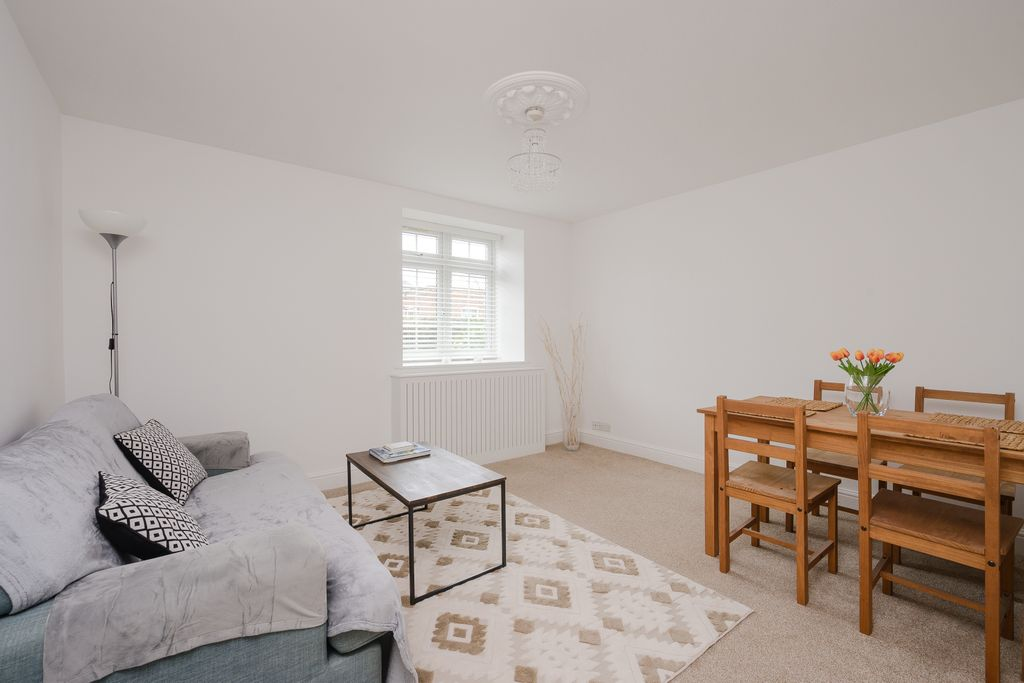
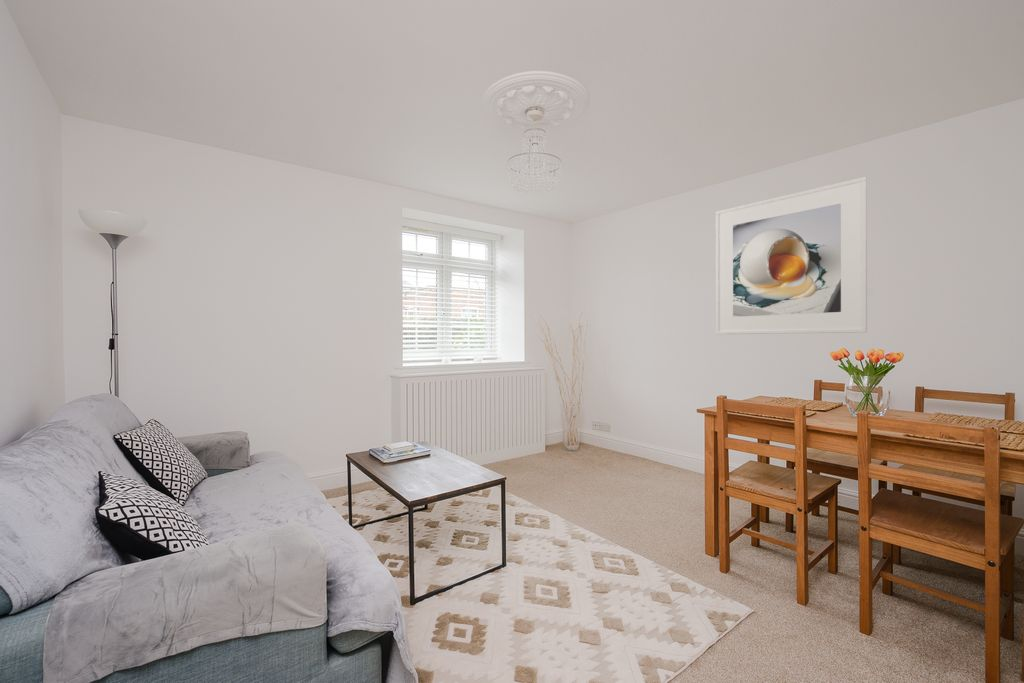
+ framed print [715,176,868,335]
